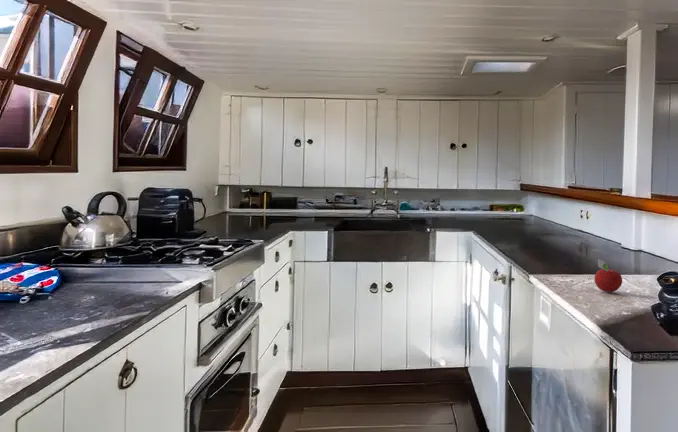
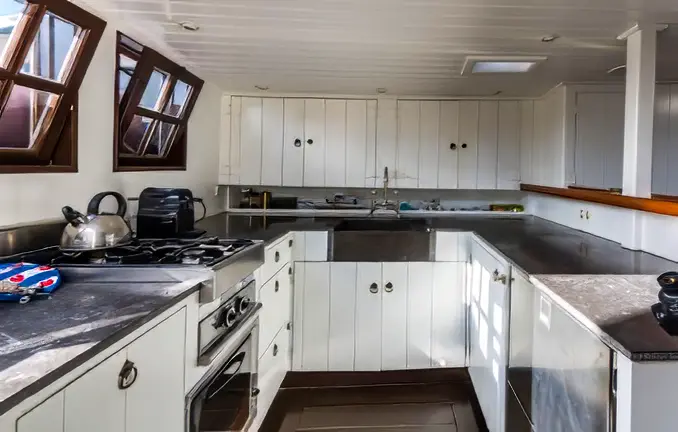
- fruit [594,258,623,293]
